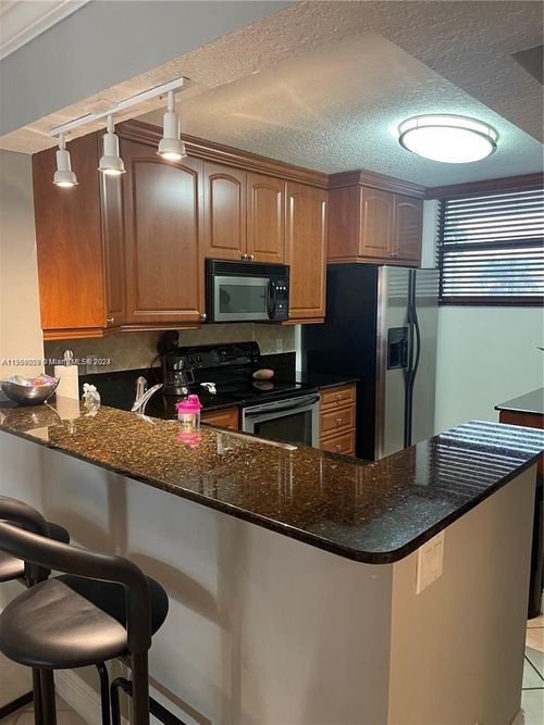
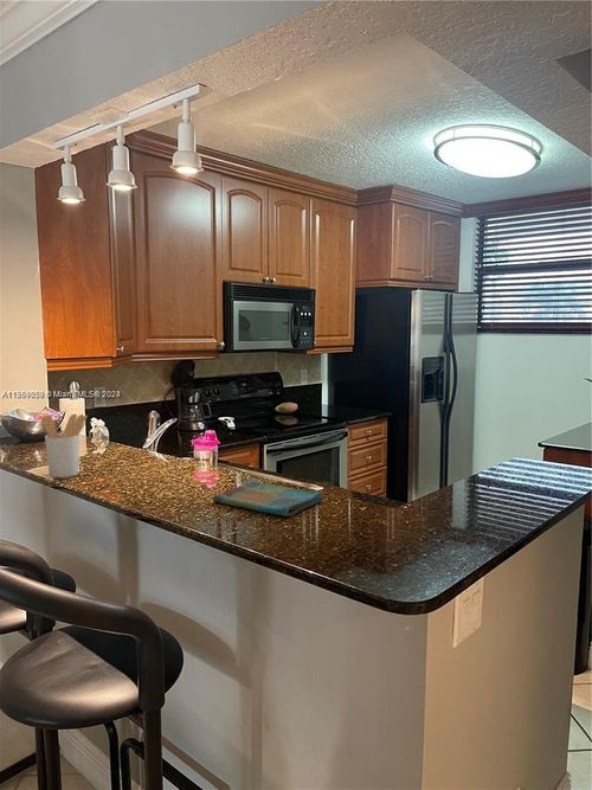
+ utensil holder [40,413,89,479]
+ dish towel [212,480,324,518]
